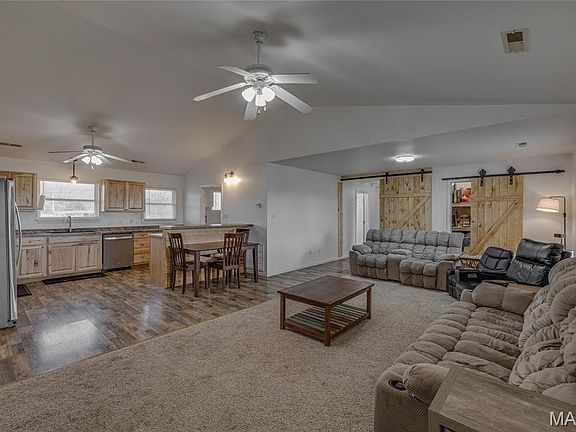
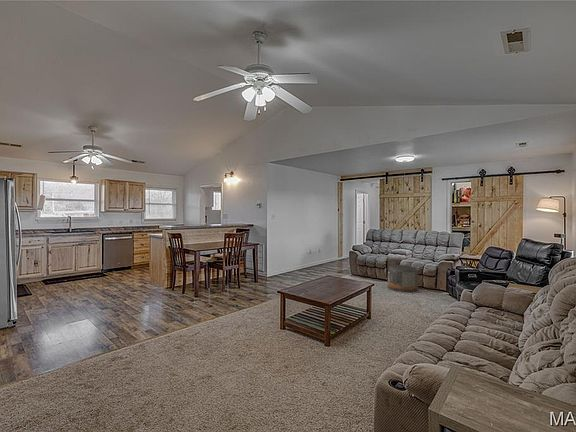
+ pouf [387,264,419,293]
